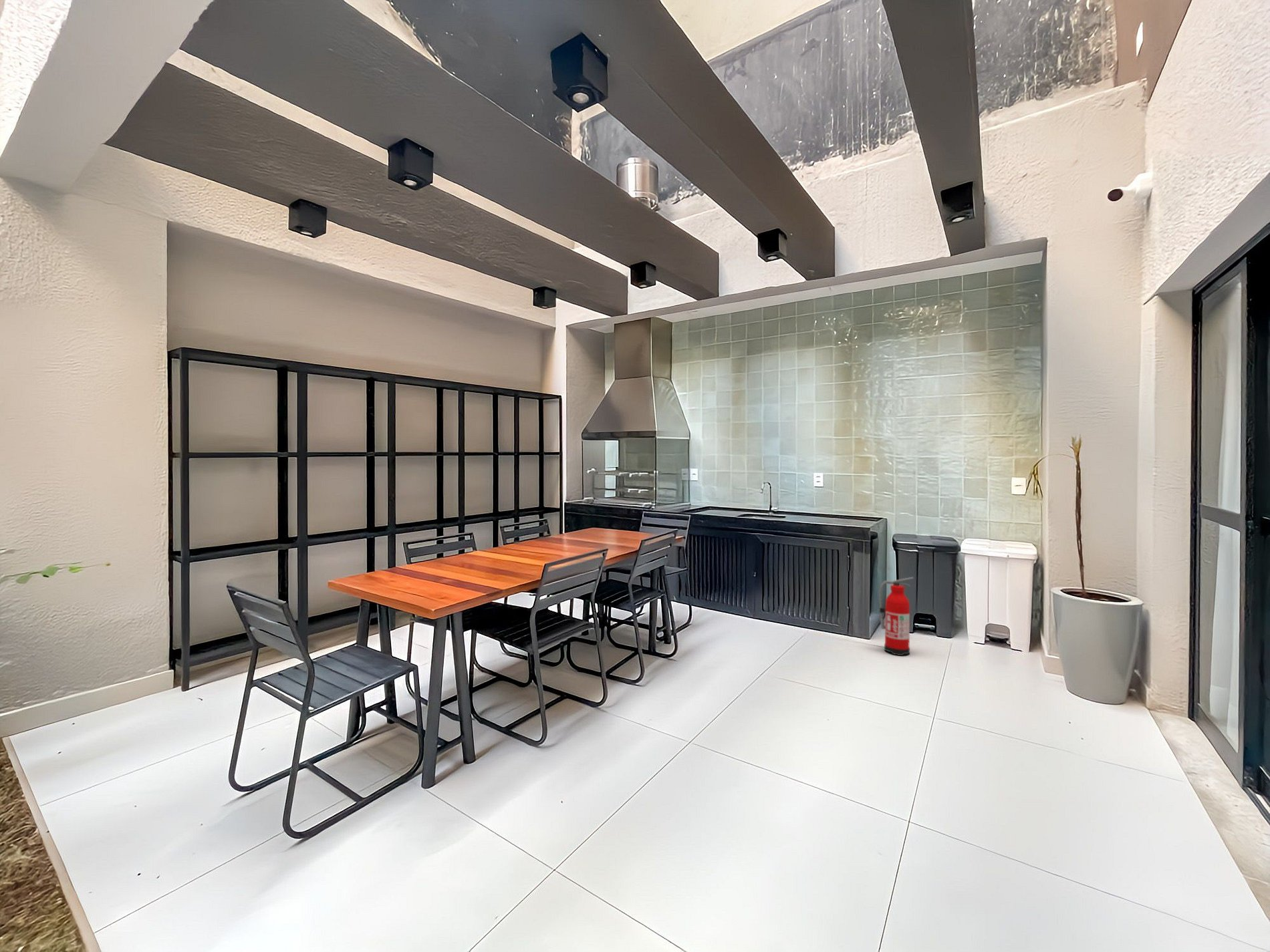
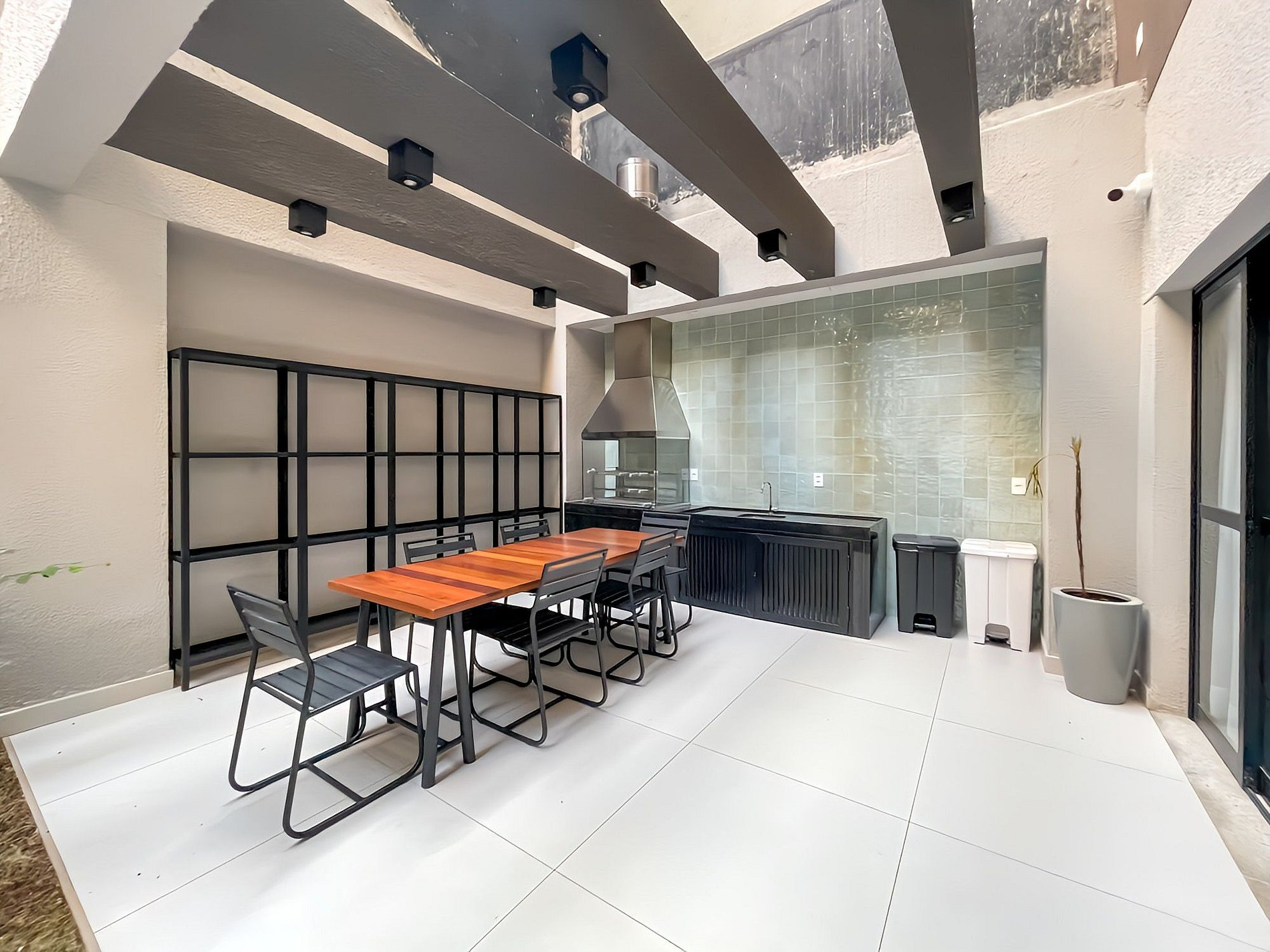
- fire extinguisher [878,577,914,656]
